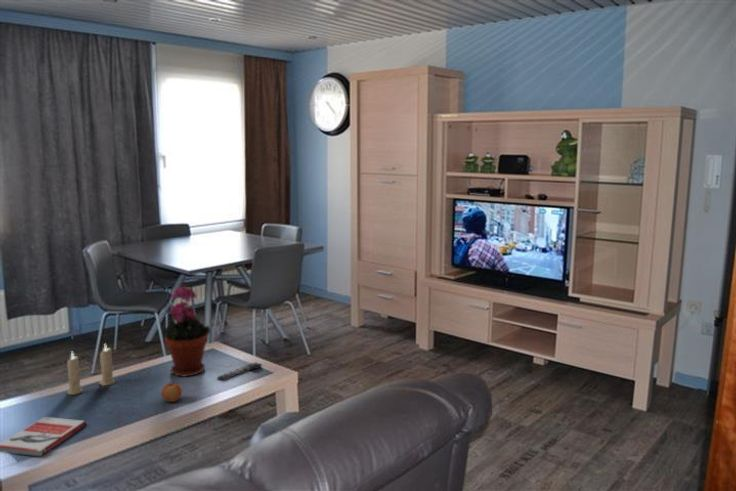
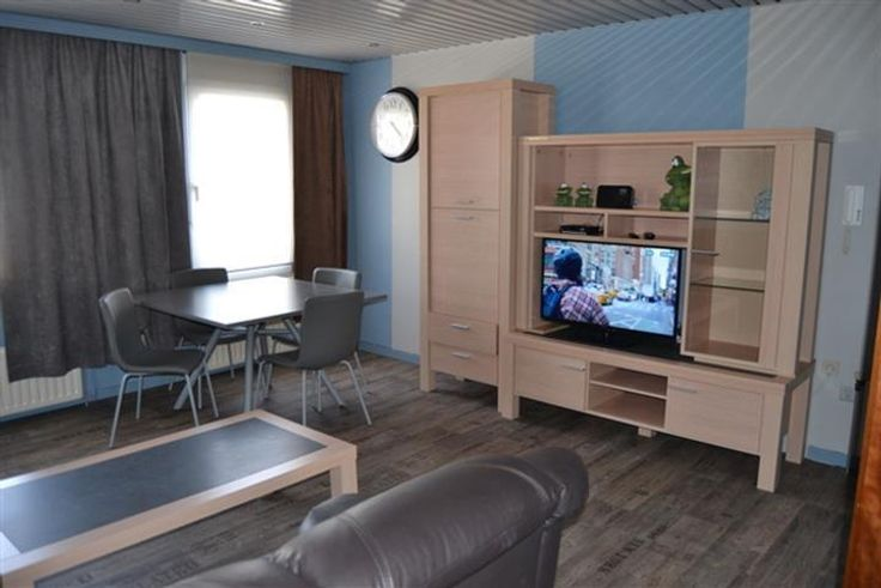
- candle [66,343,116,396]
- book [0,416,88,457]
- potted plant [161,285,212,378]
- remote control [217,361,263,381]
- apple [161,382,183,403]
